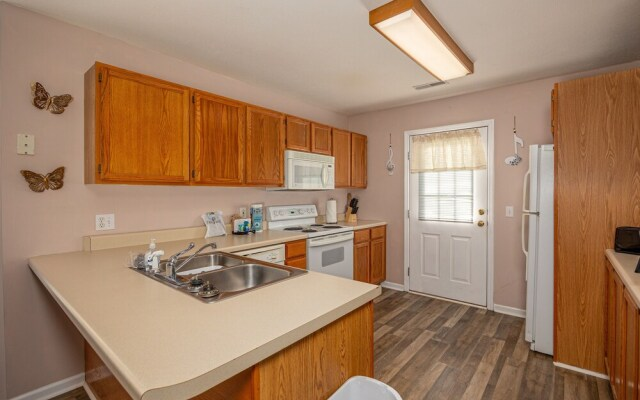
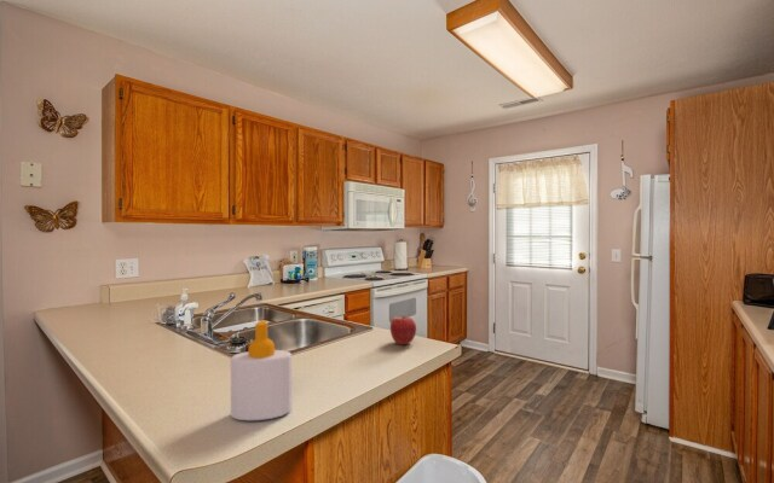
+ apple [389,315,417,345]
+ soap bottle [230,319,293,421]
